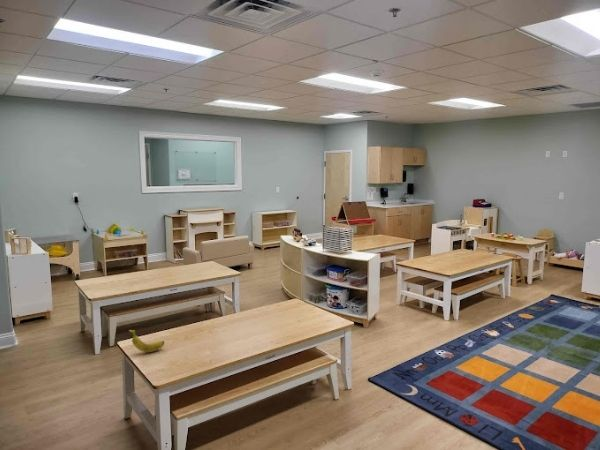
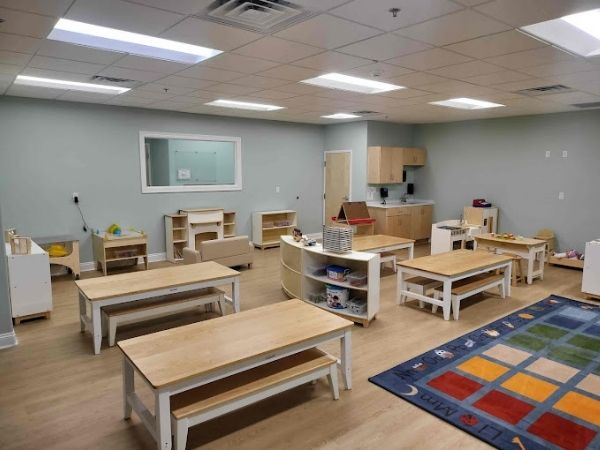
- banana [128,329,165,353]
